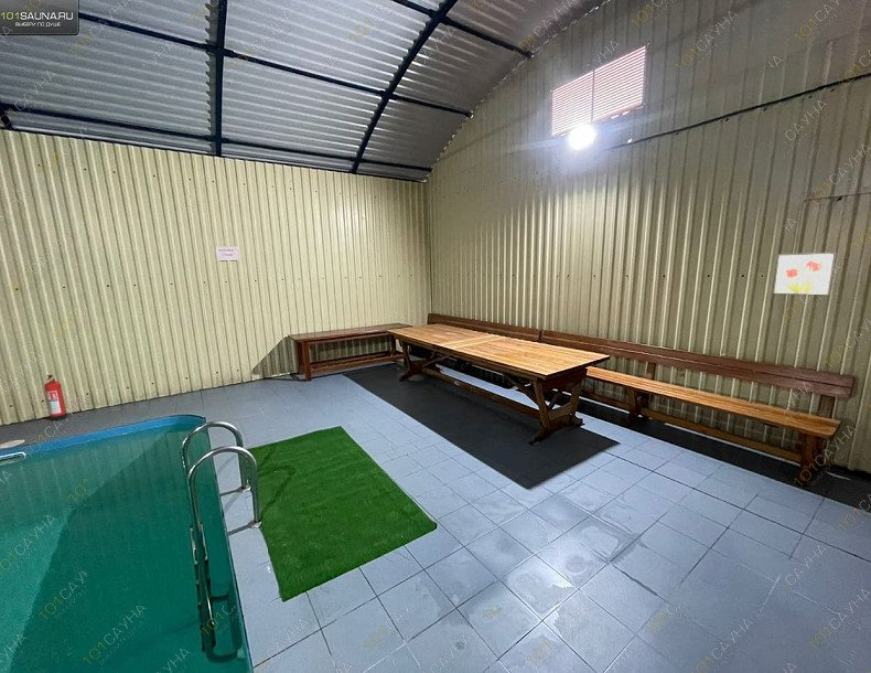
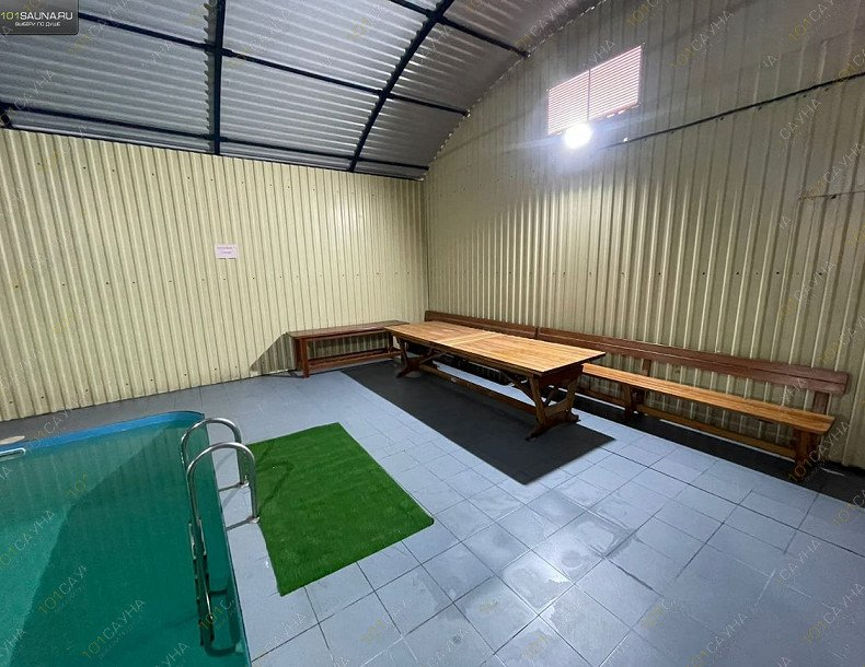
- fire extinguisher [43,374,68,423]
- wall art [772,252,837,297]
